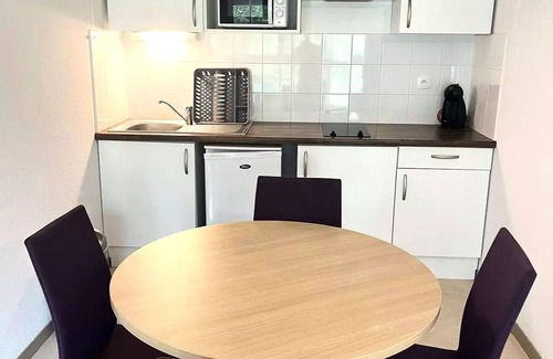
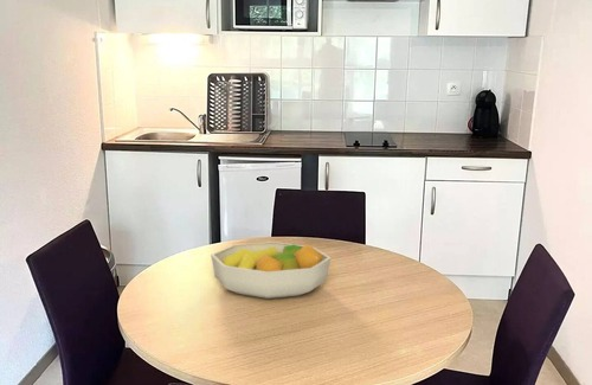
+ fruit bowl [210,240,332,300]
